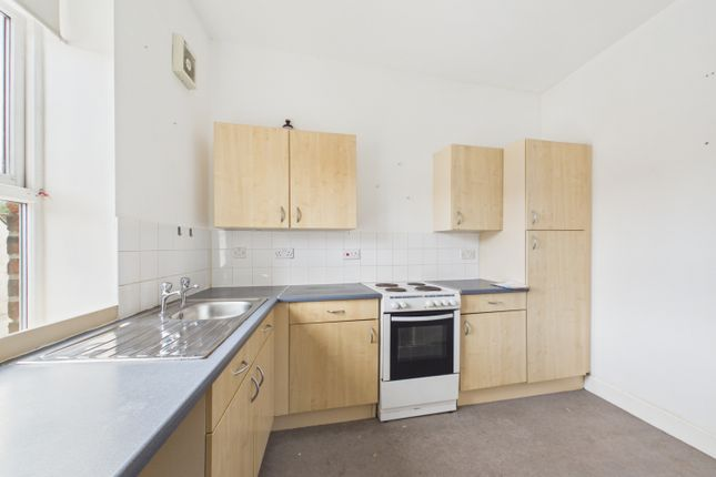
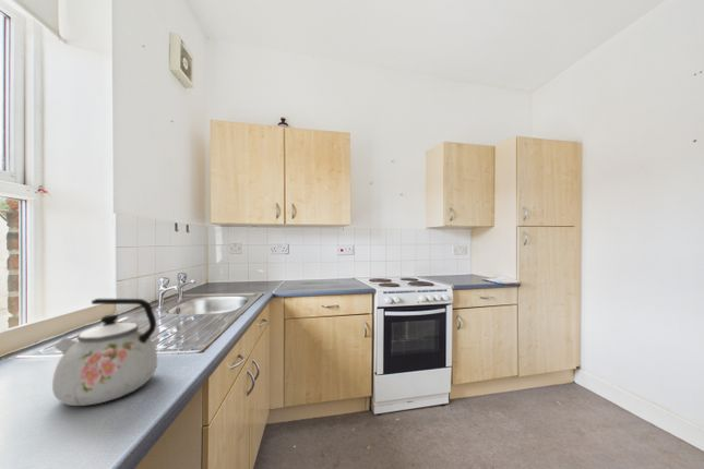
+ kettle [51,298,158,407]
